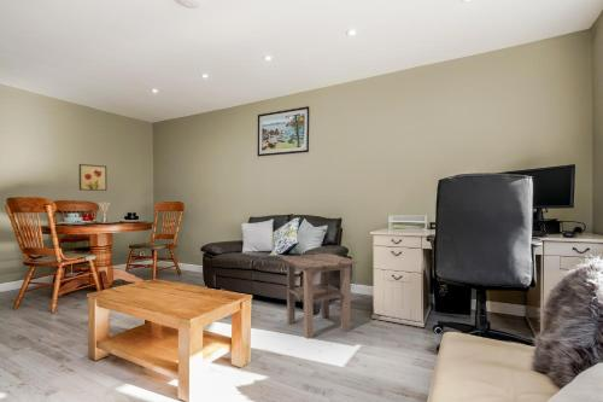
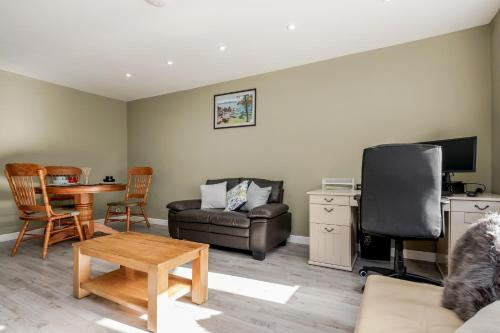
- side table [279,251,361,340]
- wall art [78,163,107,192]
